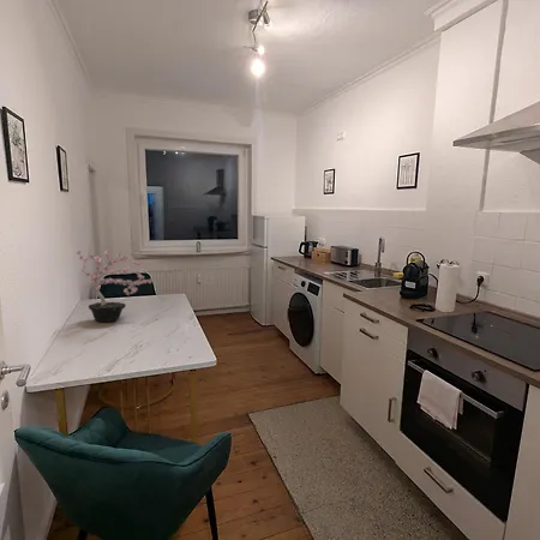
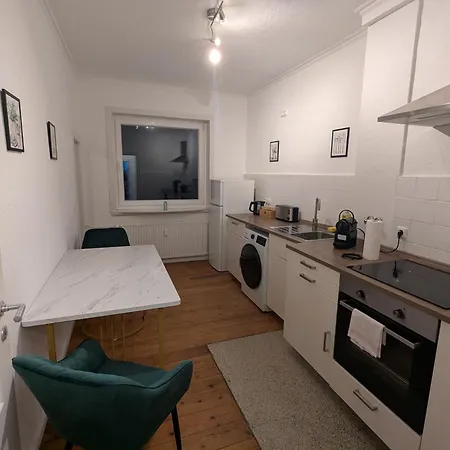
- potted plant [76,248,155,323]
